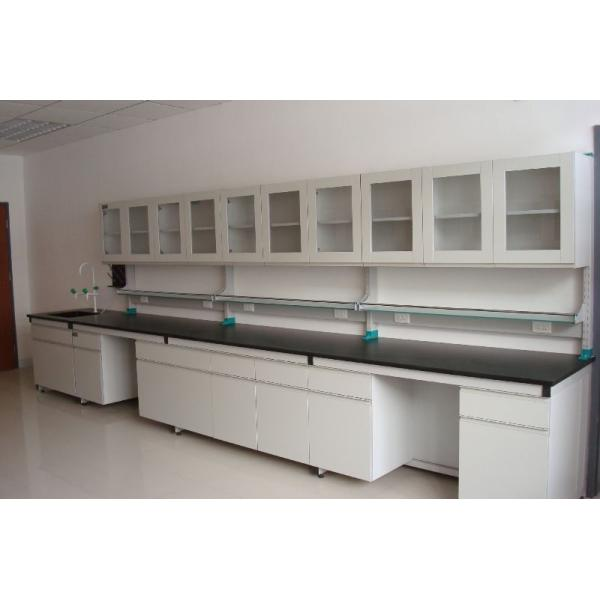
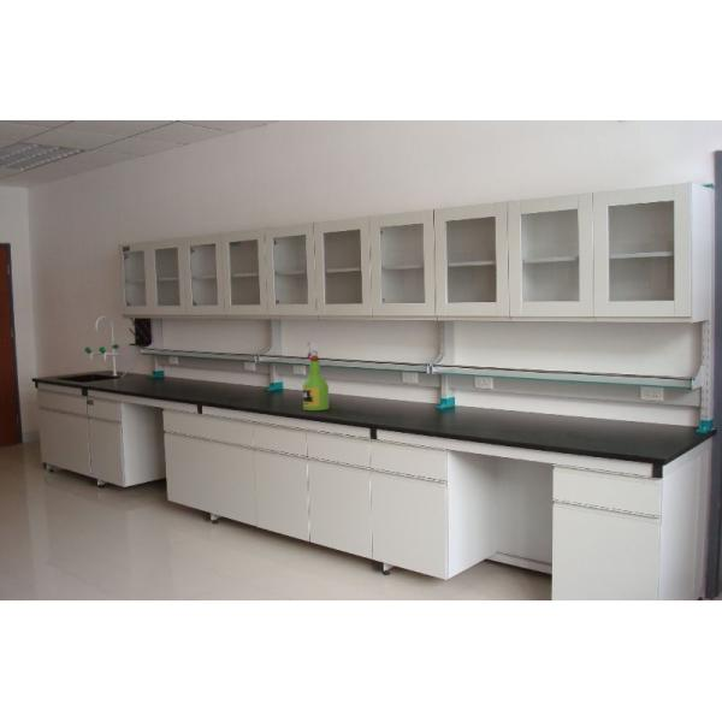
+ spray bottle [302,342,330,412]
